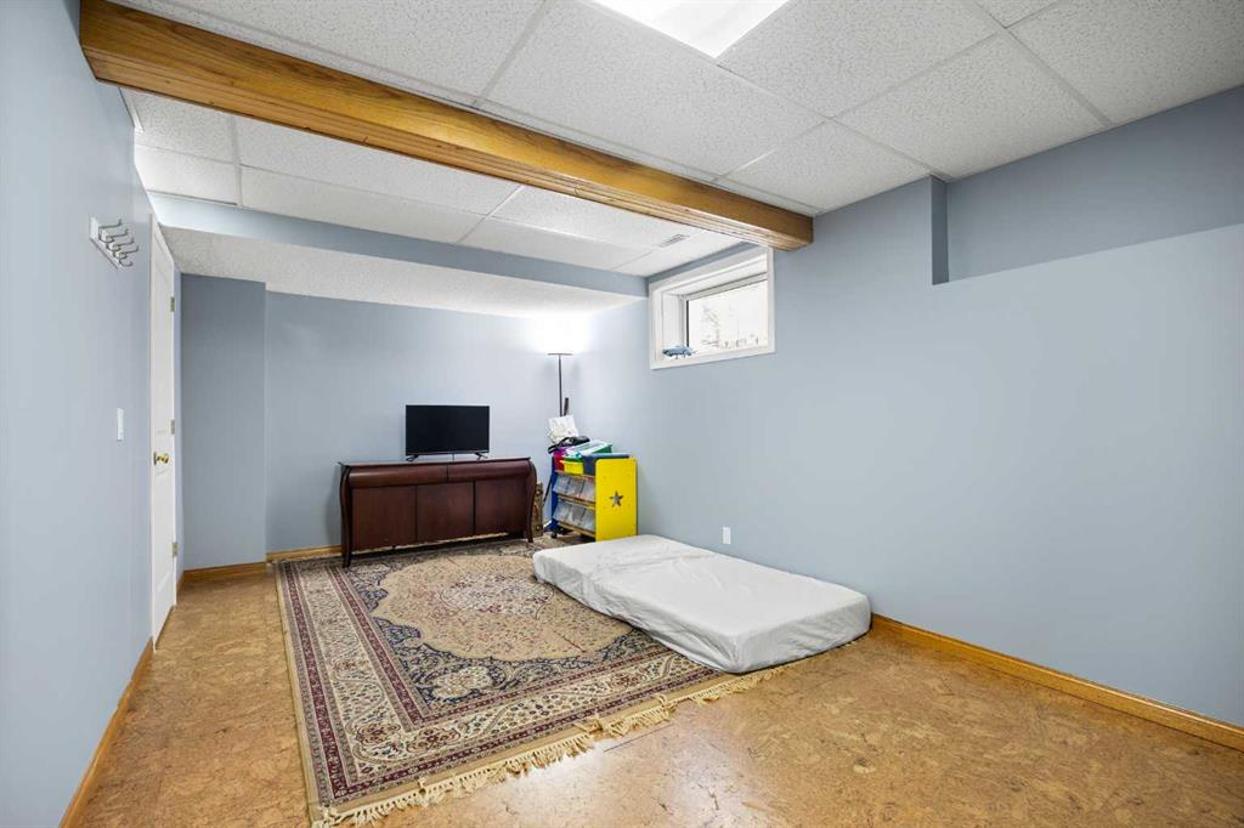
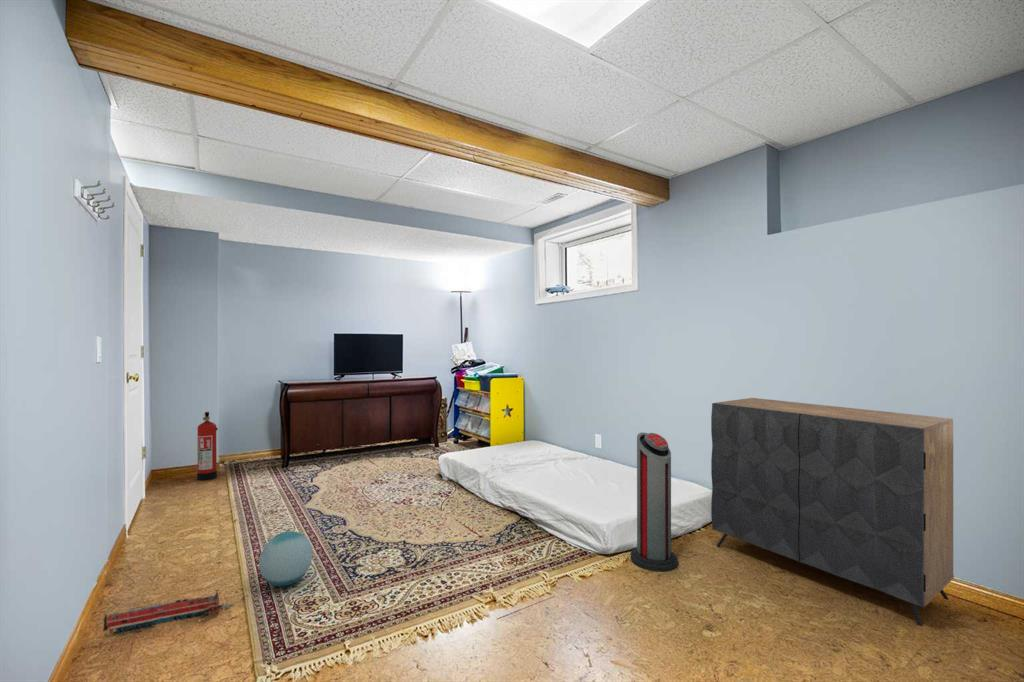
+ ball [258,530,313,587]
+ fire extinguisher [196,411,219,482]
+ dresser [710,397,955,627]
+ toy train [102,588,234,638]
+ air purifier [629,432,679,573]
